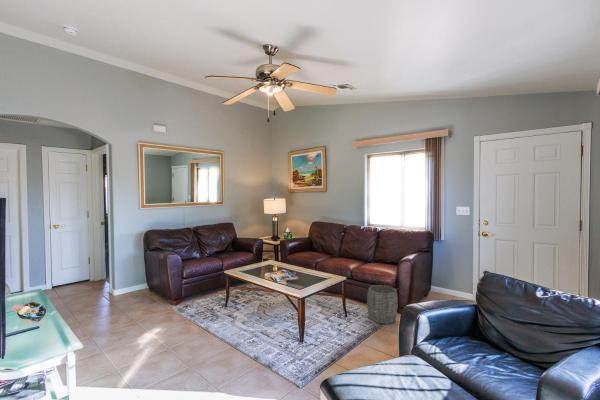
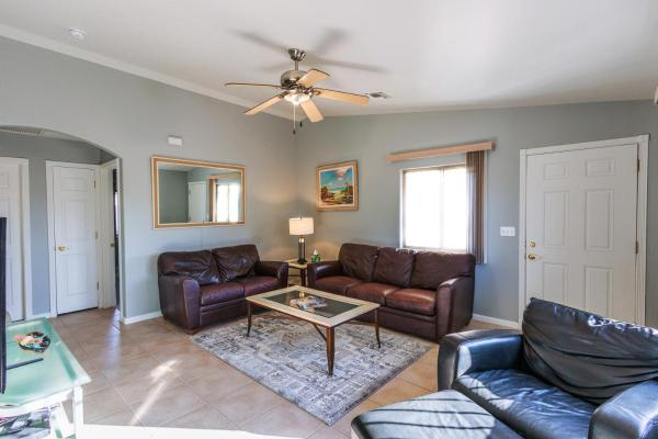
- woven basket [366,284,399,325]
